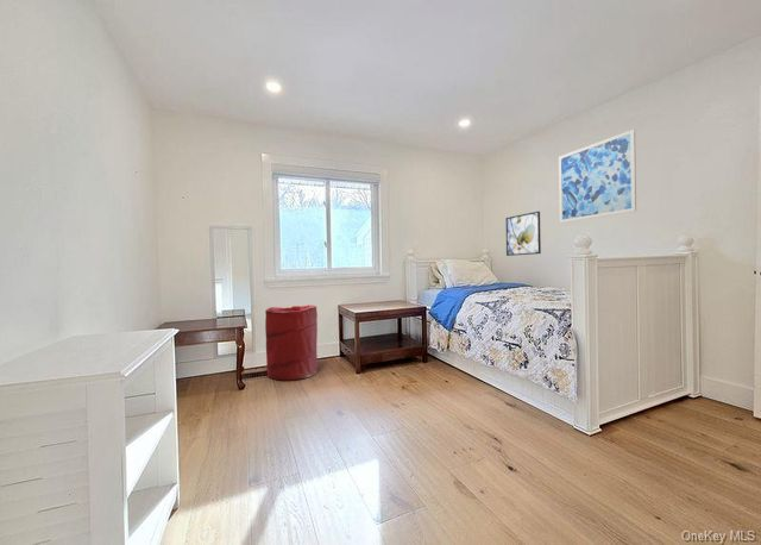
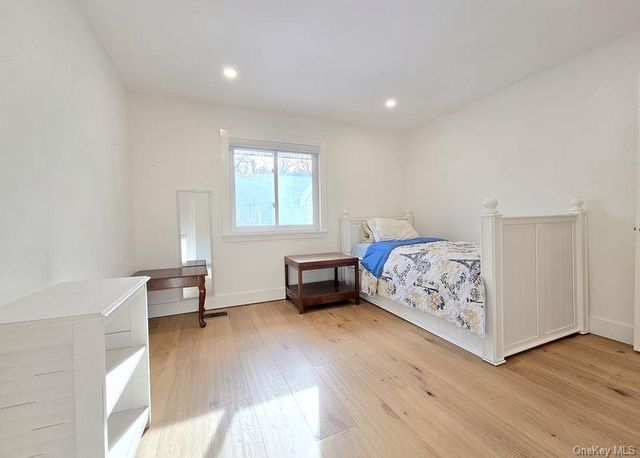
- wall art [558,129,637,224]
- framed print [504,211,542,257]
- laundry hamper [264,303,319,382]
